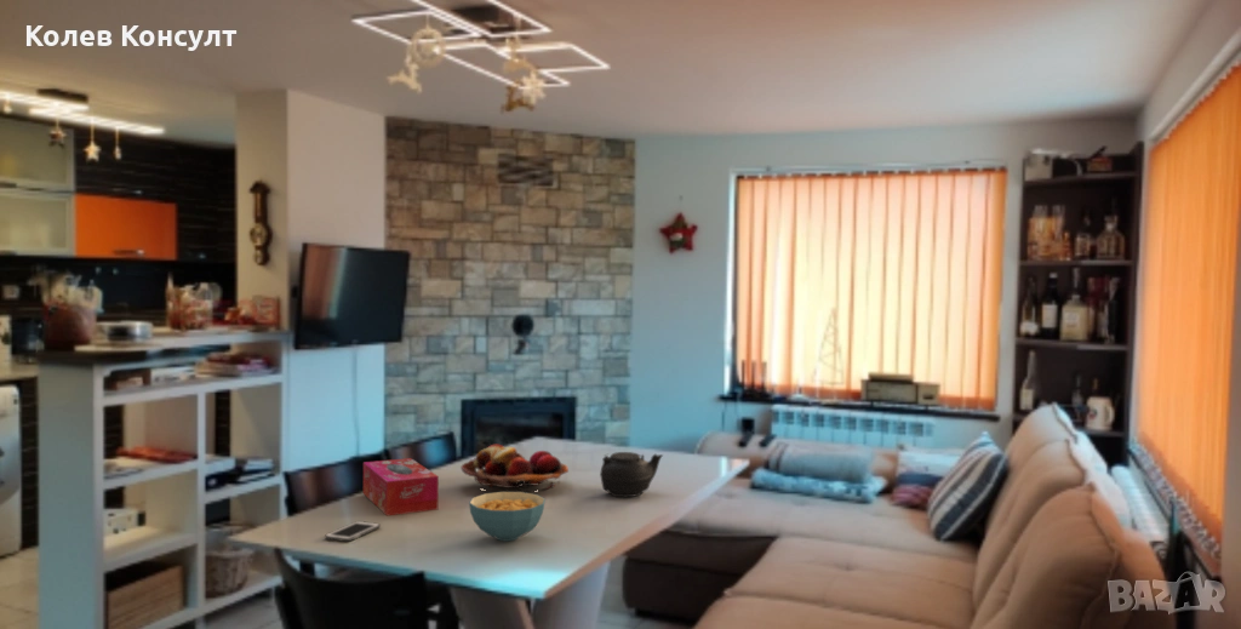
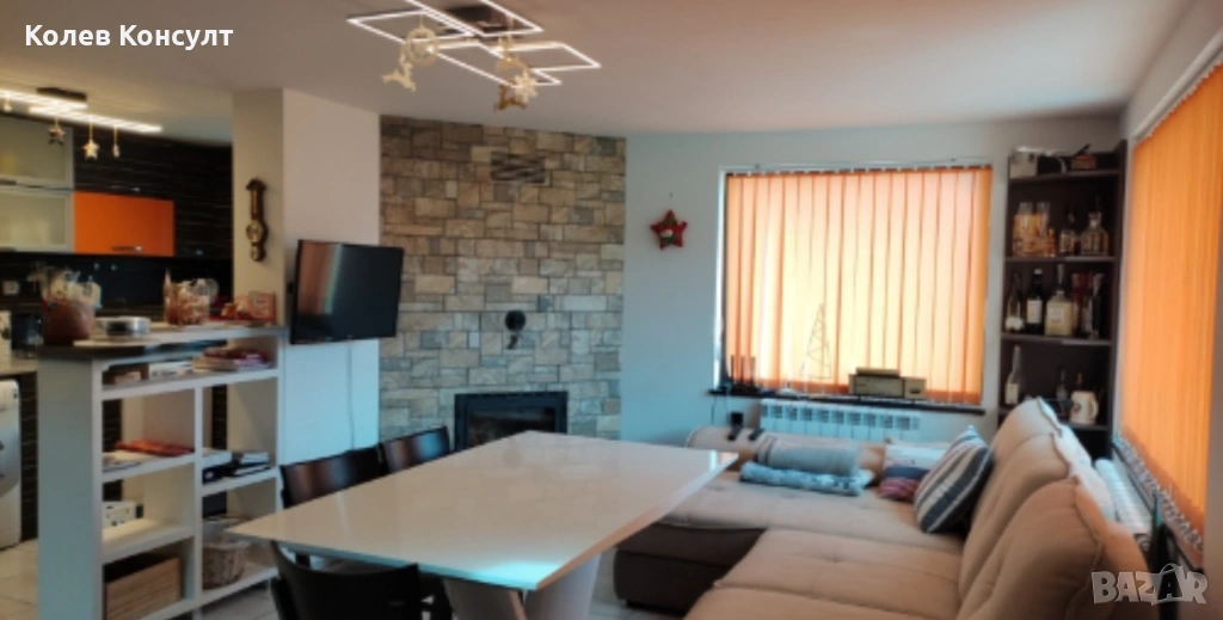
- fruit basket [459,444,570,493]
- teapot [599,451,664,498]
- tissue box [362,457,440,516]
- cereal bowl [468,491,547,542]
- cell phone [324,520,382,543]
